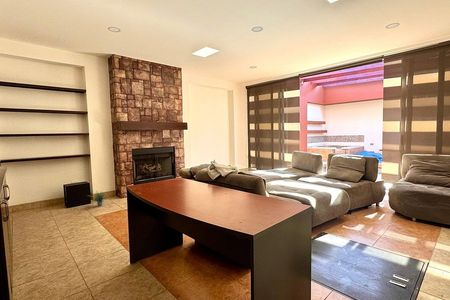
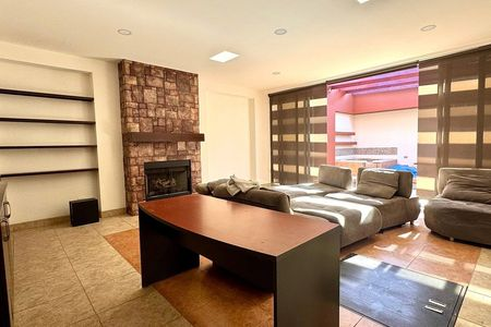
- potted plant [86,189,111,207]
